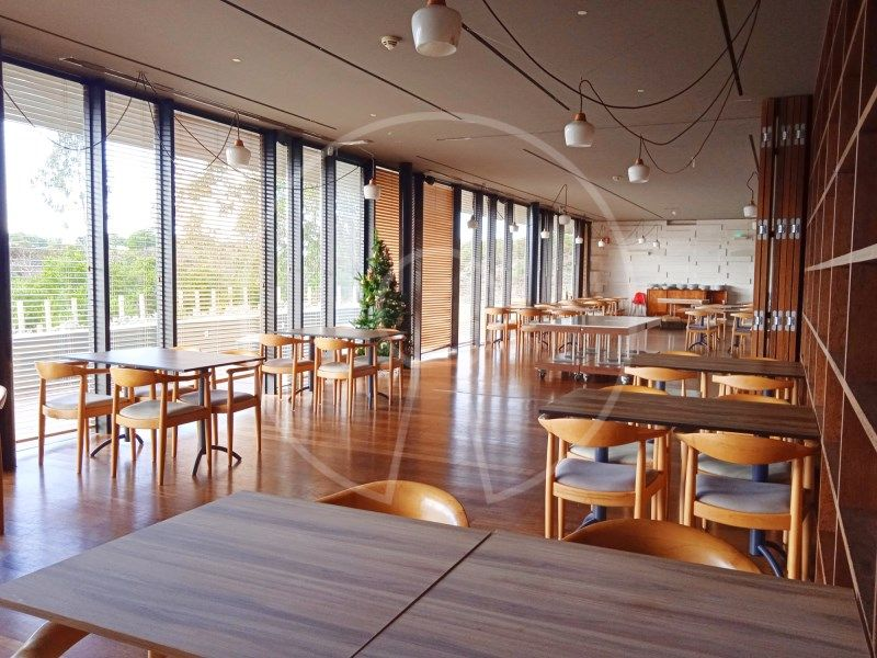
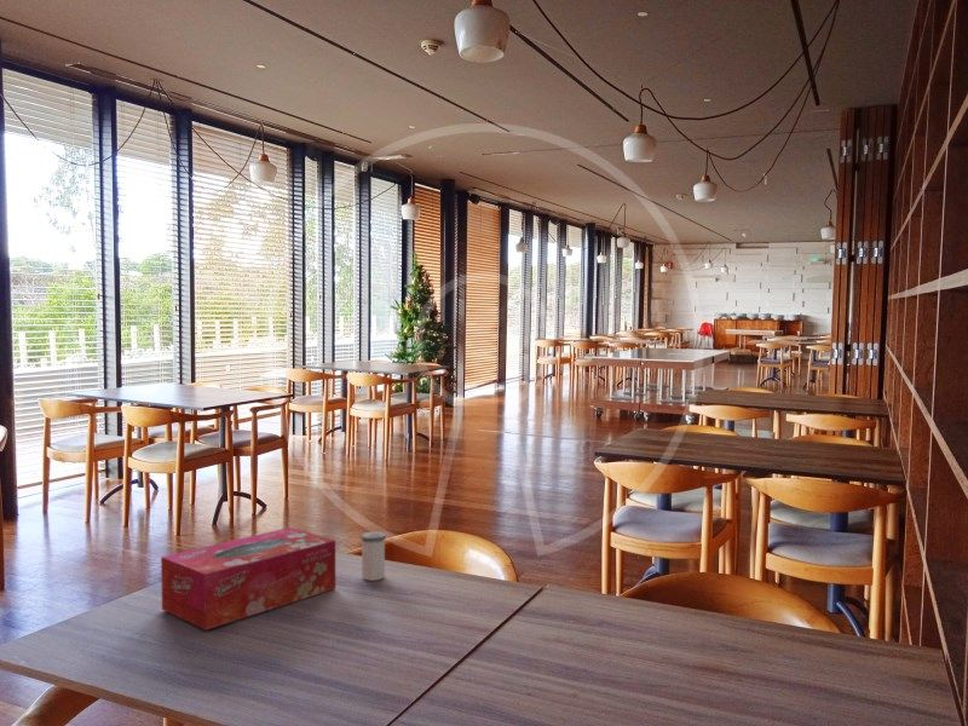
+ salt shaker [359,531,387,582]
+ tissue box [160,526,336,632]
